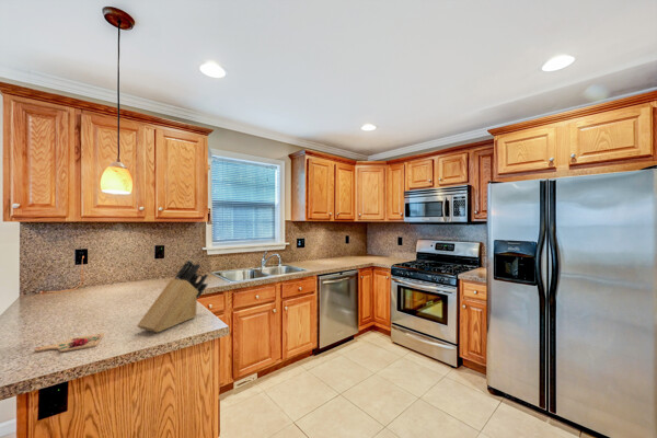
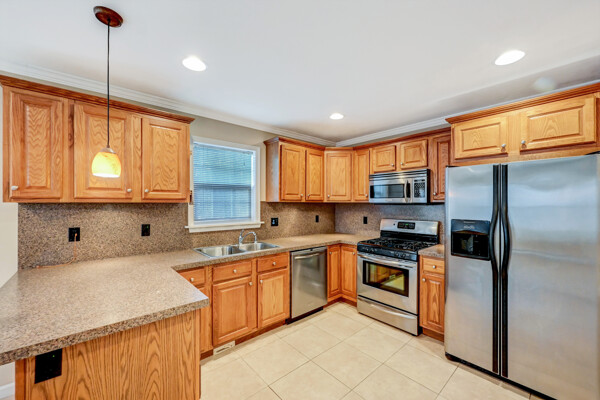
- knife block [136,260,209,333]
- cutting board [34,332,105,353]
